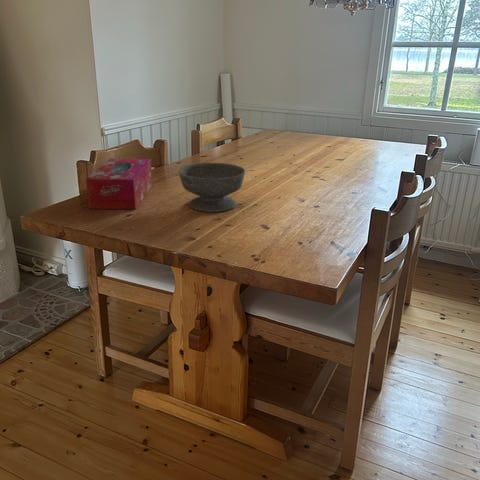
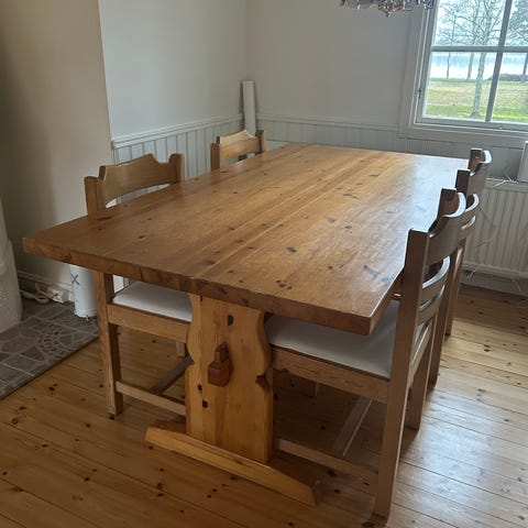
- tissue box [85,157,154,210]
- bowl [178,162,246,213]
